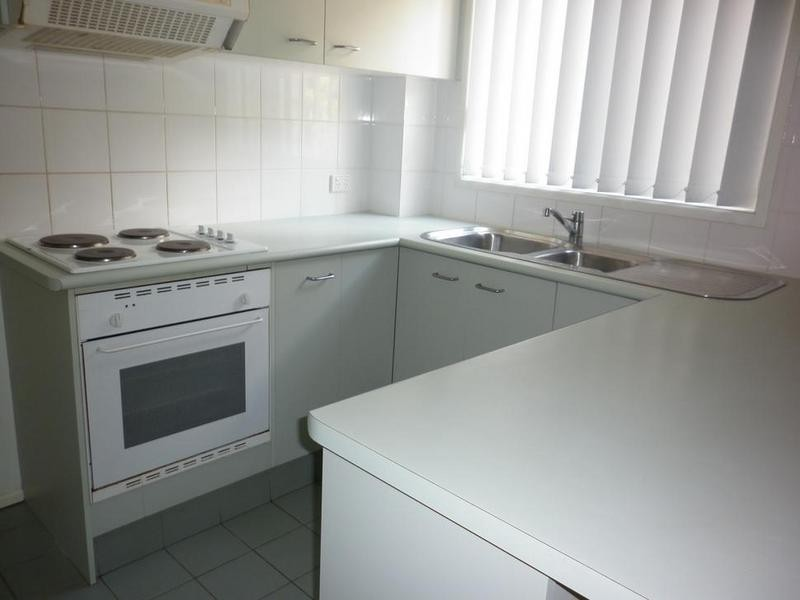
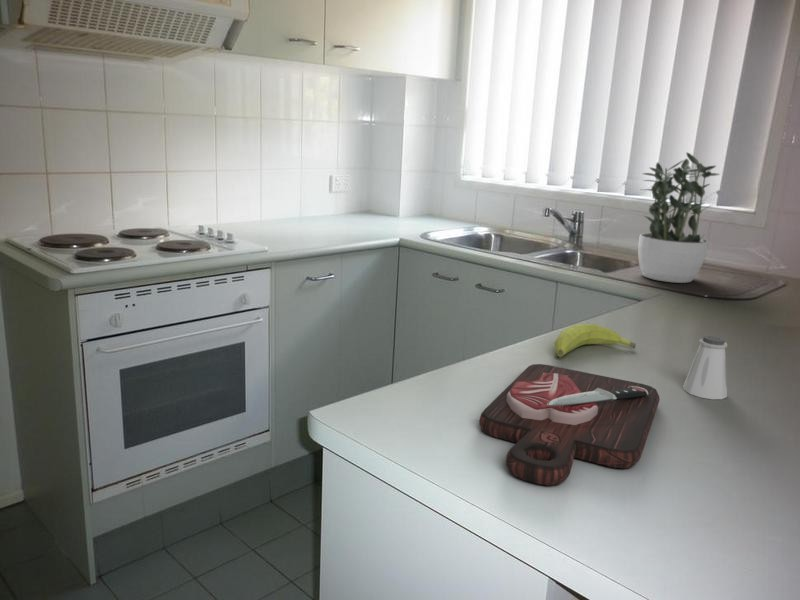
+ potted plant [637,151,721,284]
+ fruit [554,323,637,358]
+ saltshaker [682,334,728,400]
+ cutting board [478,363,661,487]
